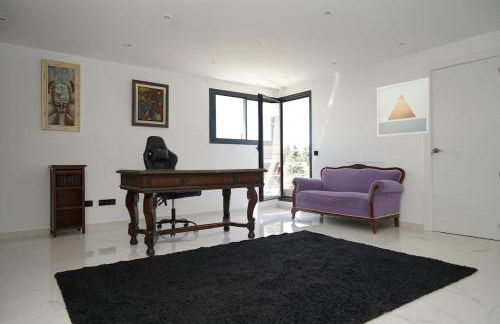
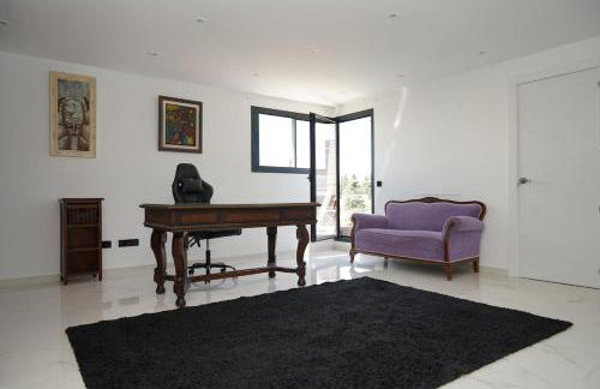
- wall art [376,77,431,138]
